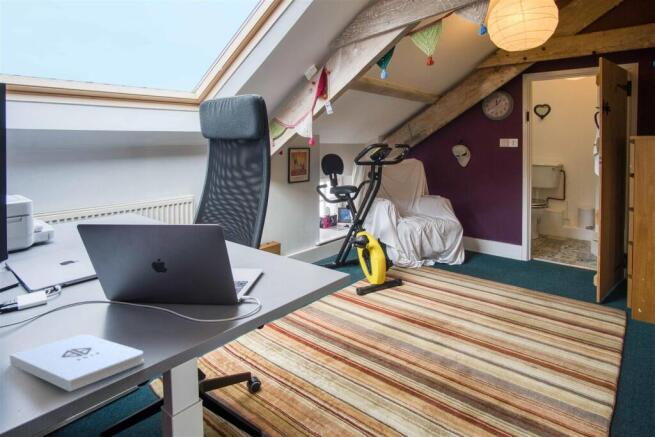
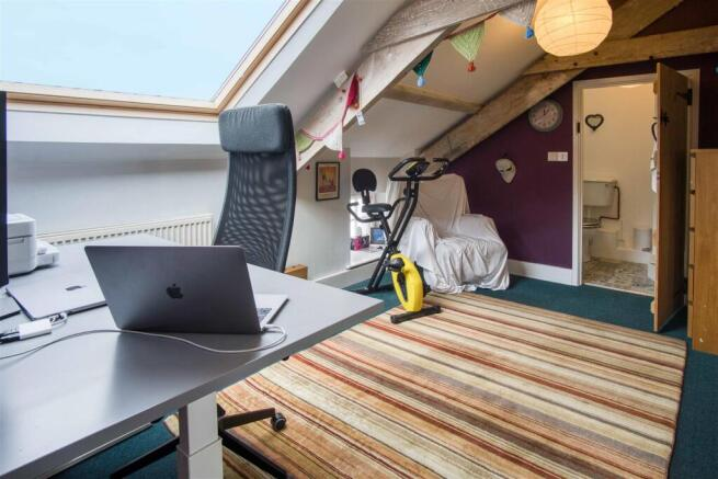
- notepad [9,333,145,393]
